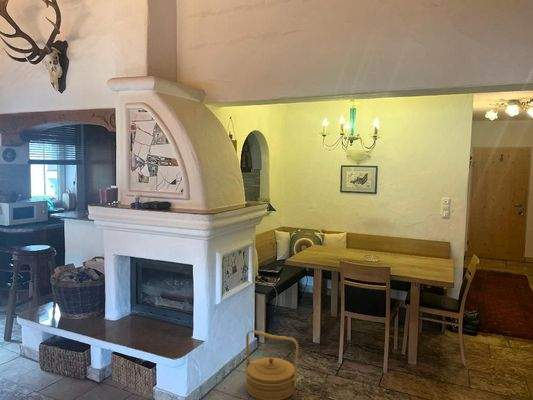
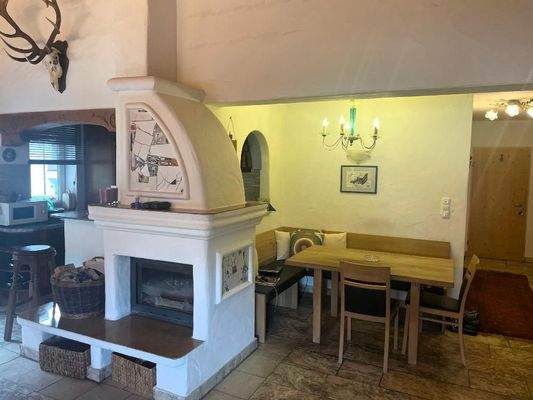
- woven basket [244,329,300,400]
